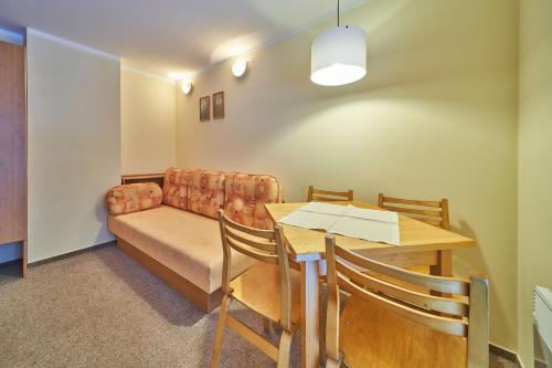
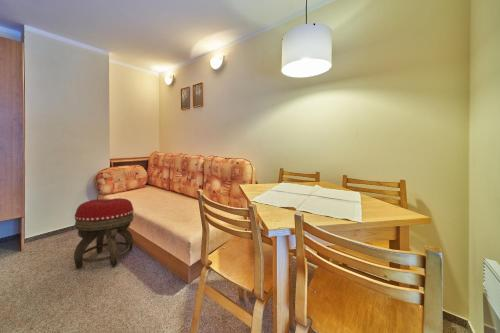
+ footstool [73,197,135,270]
